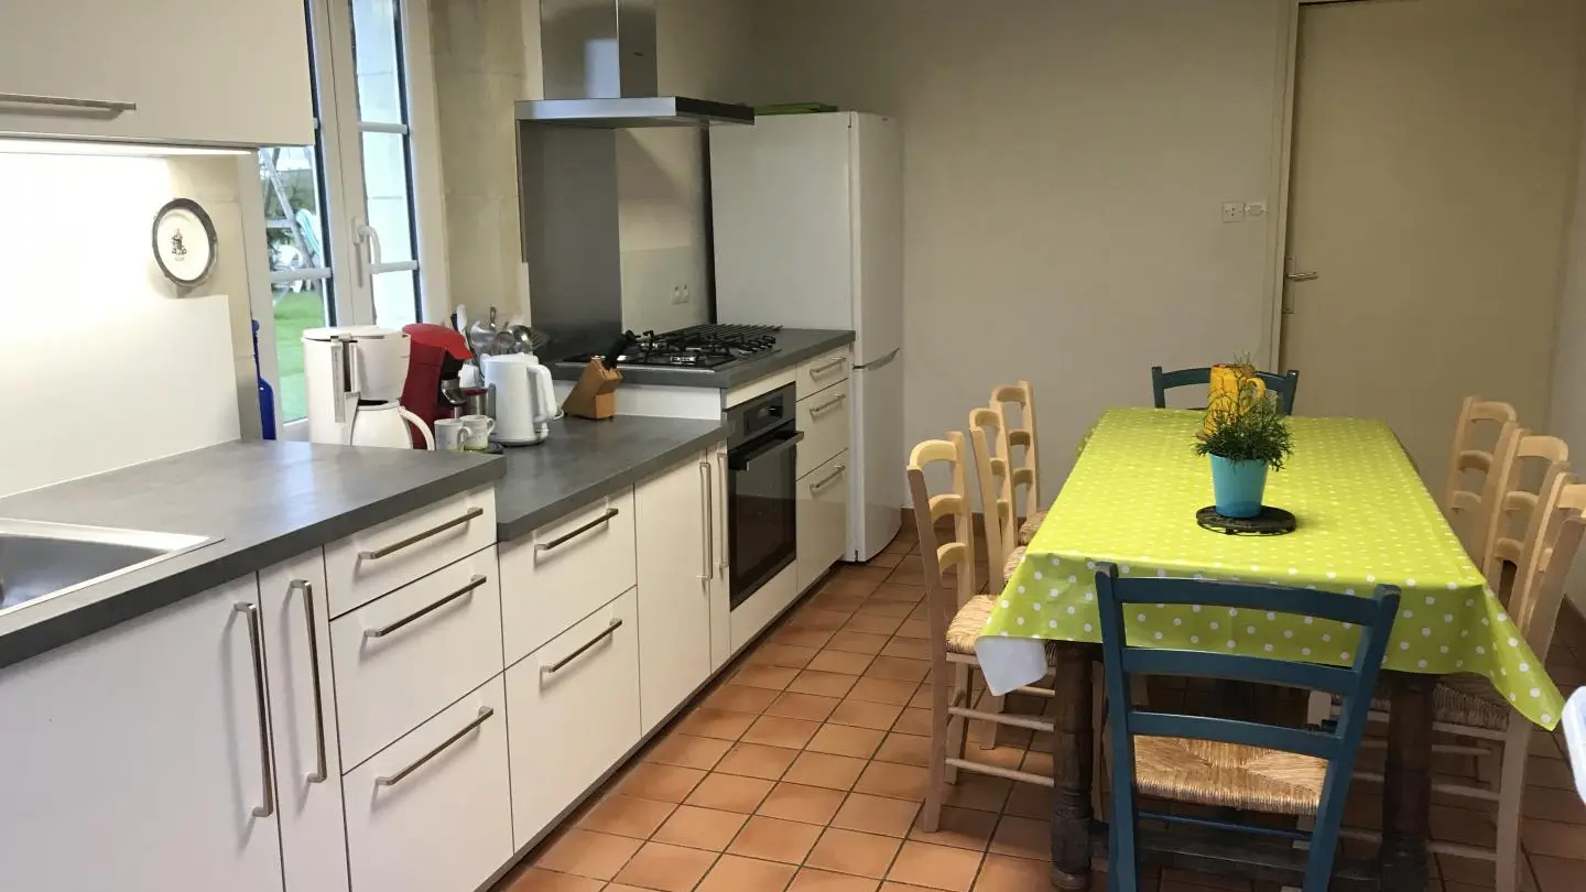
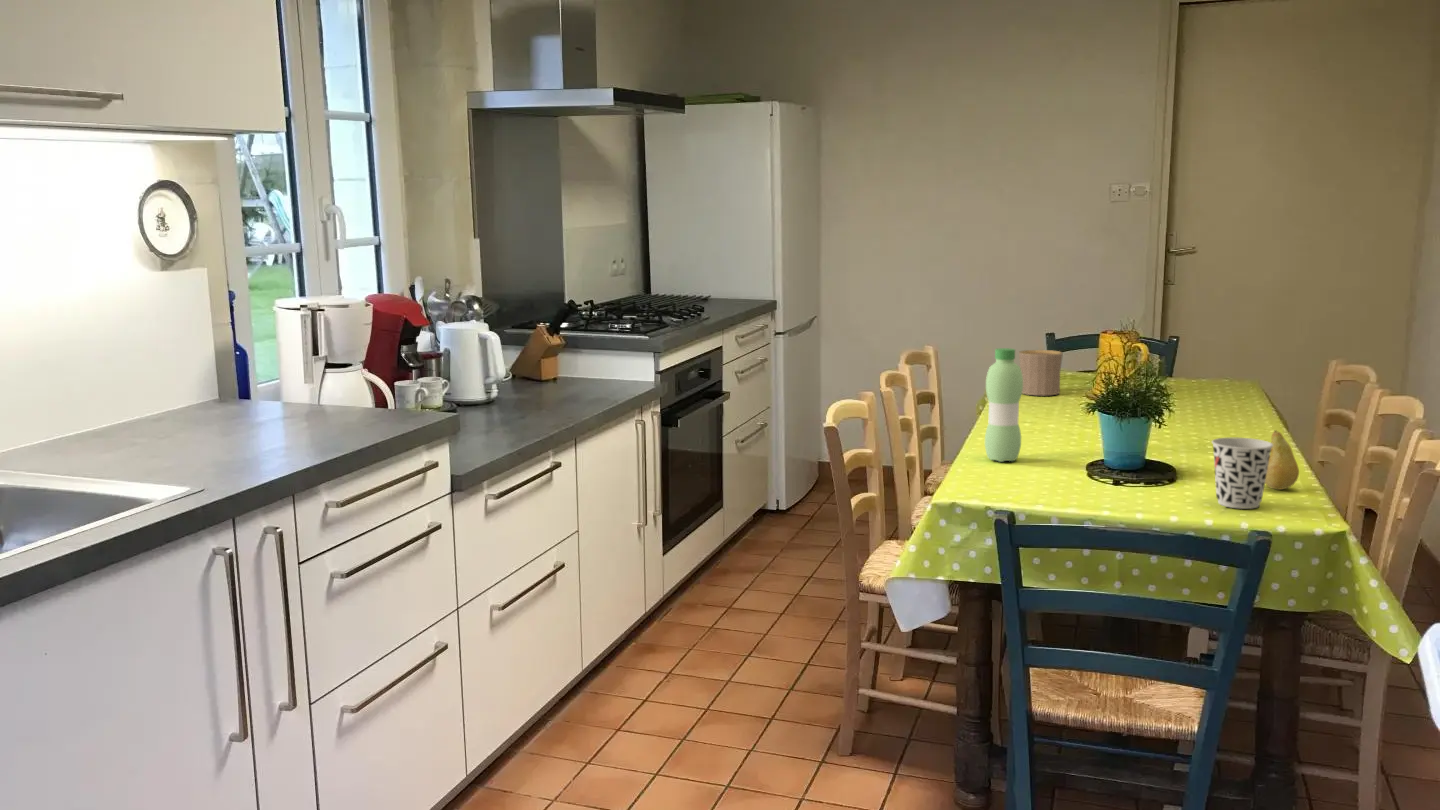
+ water bottle [984,347,1023,463]
+ cup [1211,437,1273,510]
+ cup [1018,349,1064,396]
+ fruit [1265,429,1300,491]
